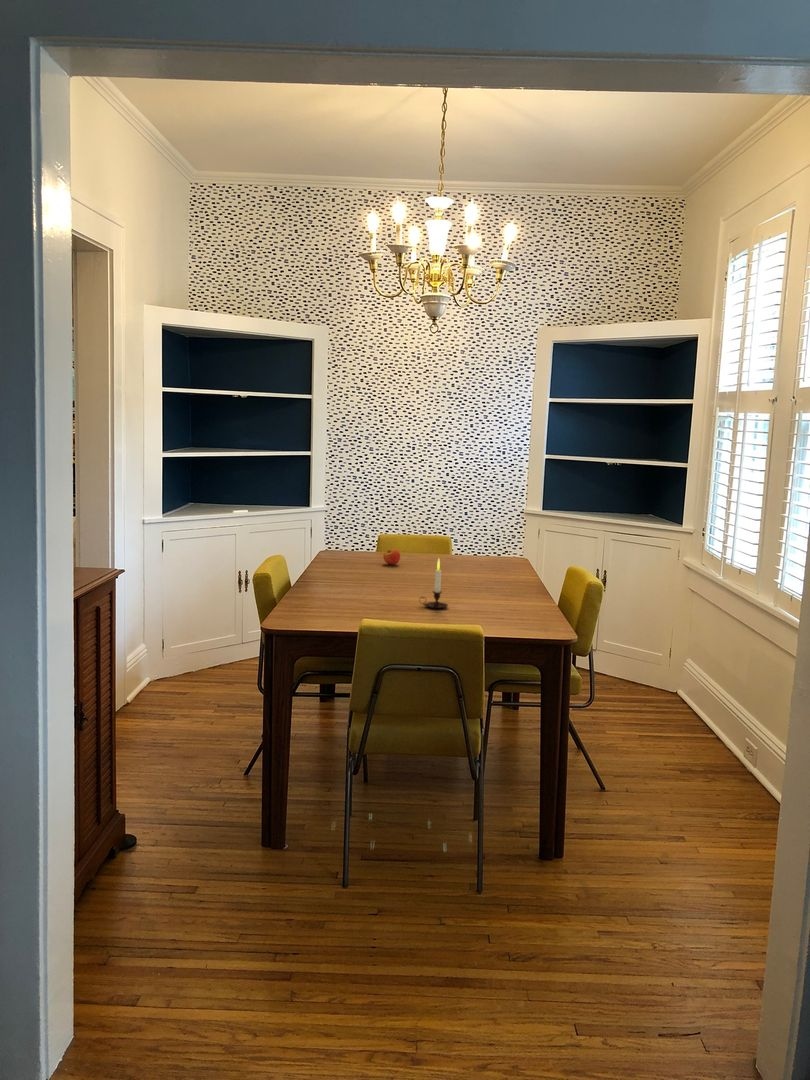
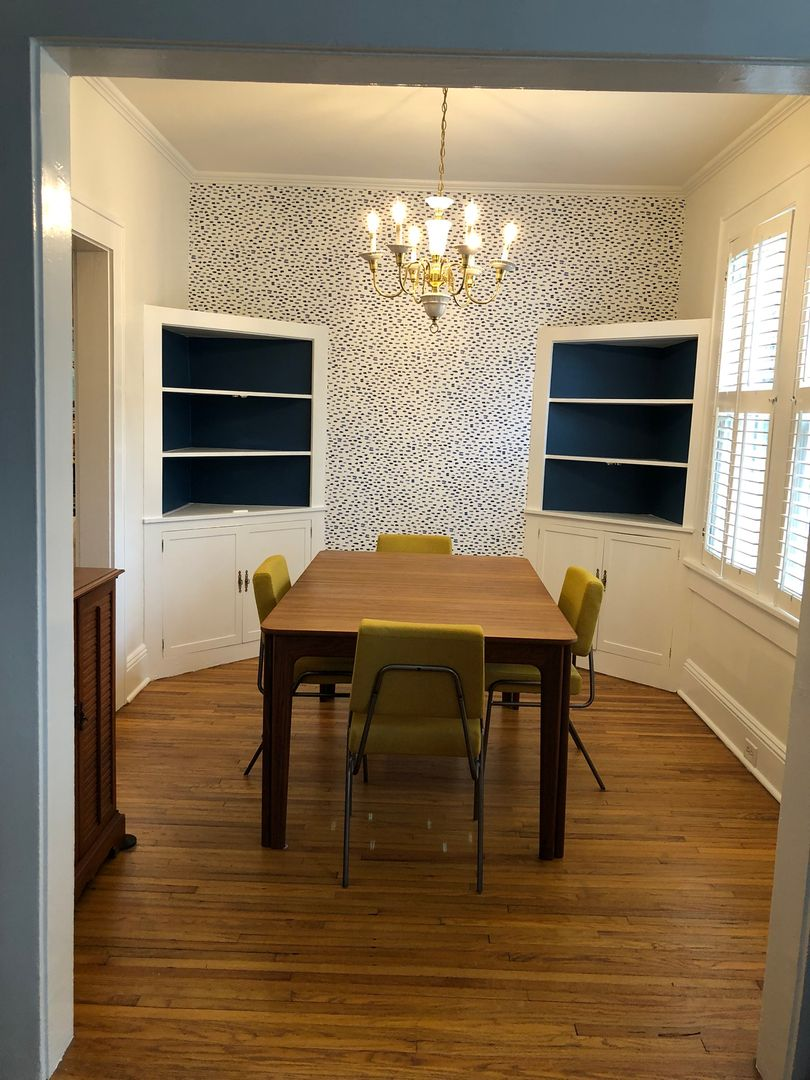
- apple [382,547,401,565]
- candle [418,557,449,609]
